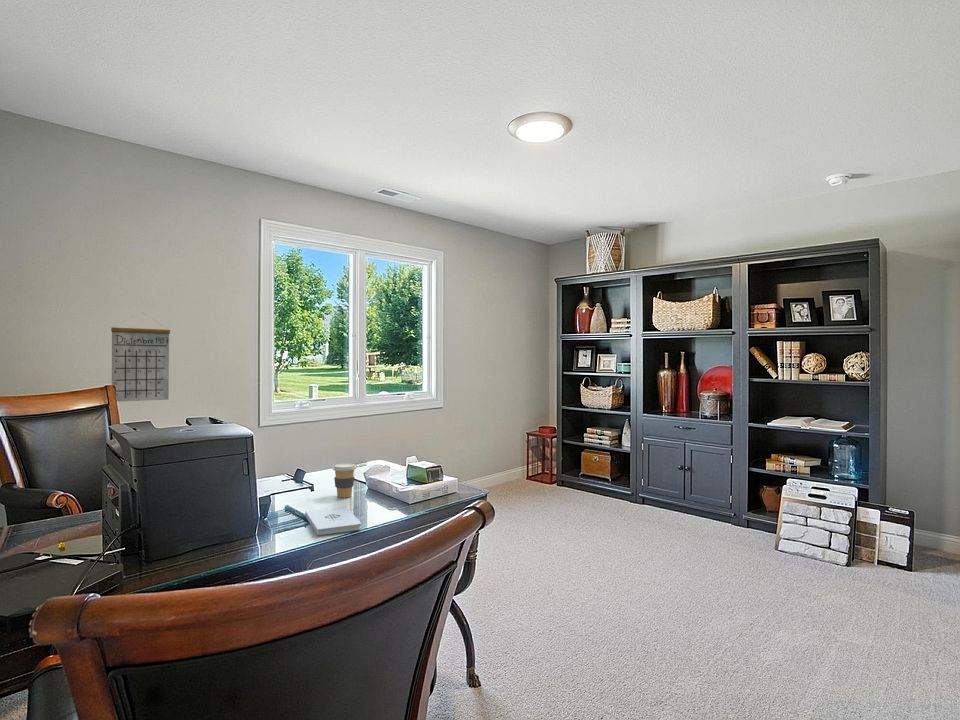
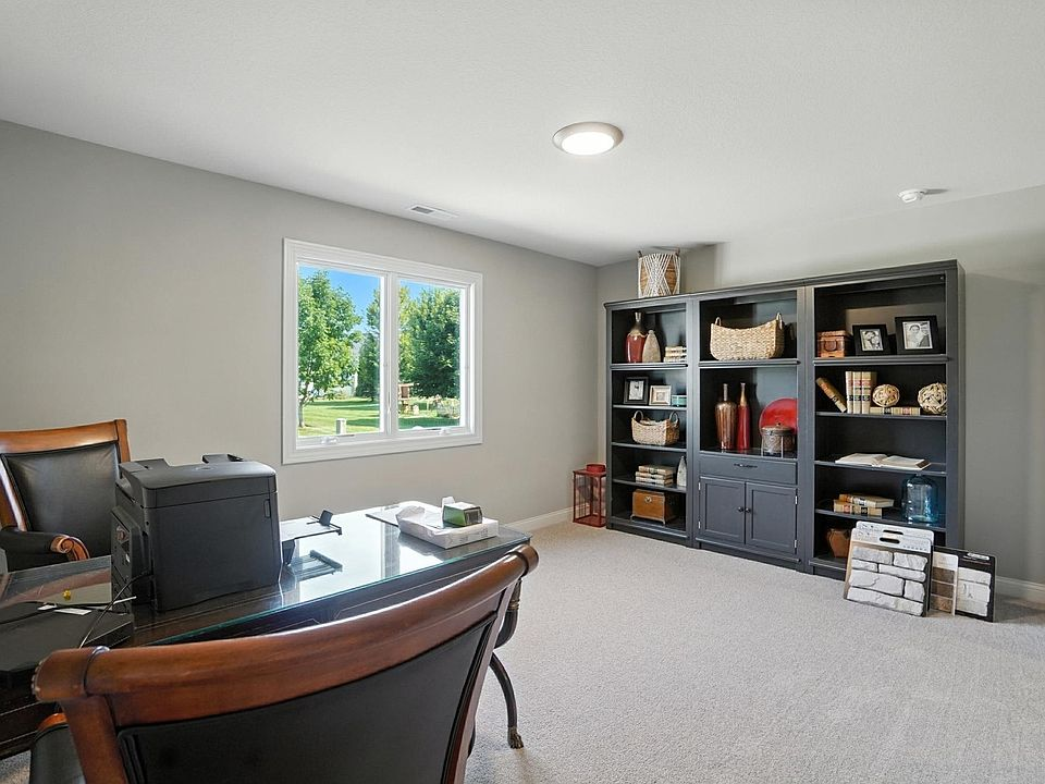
- coffee cup [332,463,357,499]
- notepad [304,506,362,536]
- calendar [110,312,171,403]
